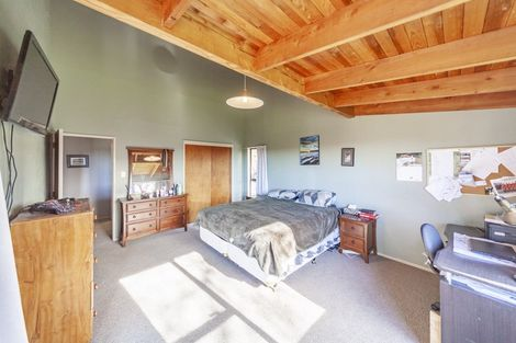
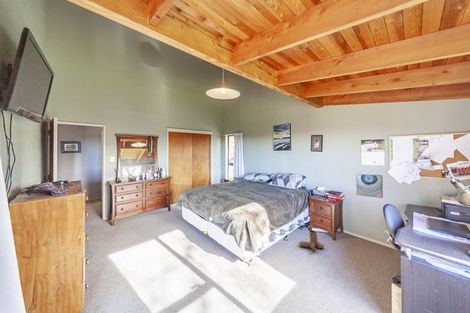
+ boots [298,230,325,251]
+ wall art [356,173,384,199]
